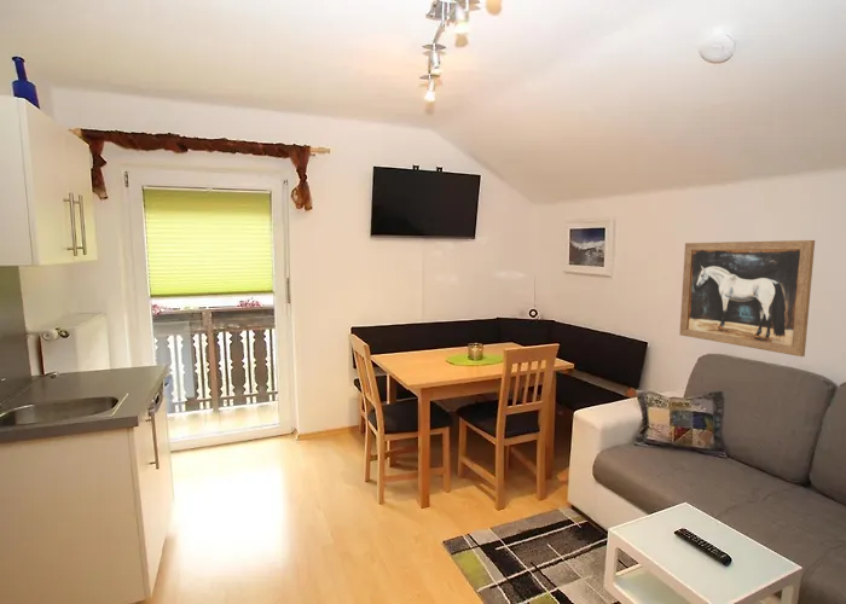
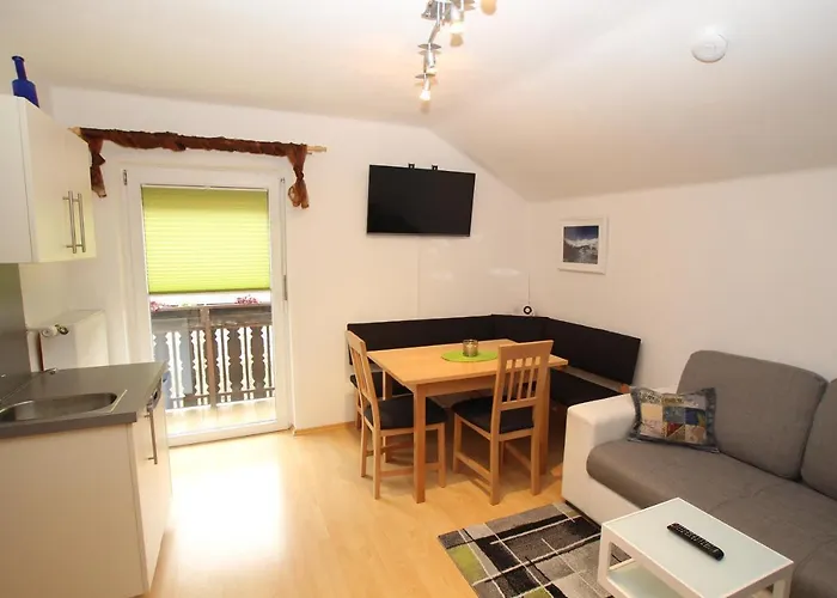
- wall art [678,239,816,358]
